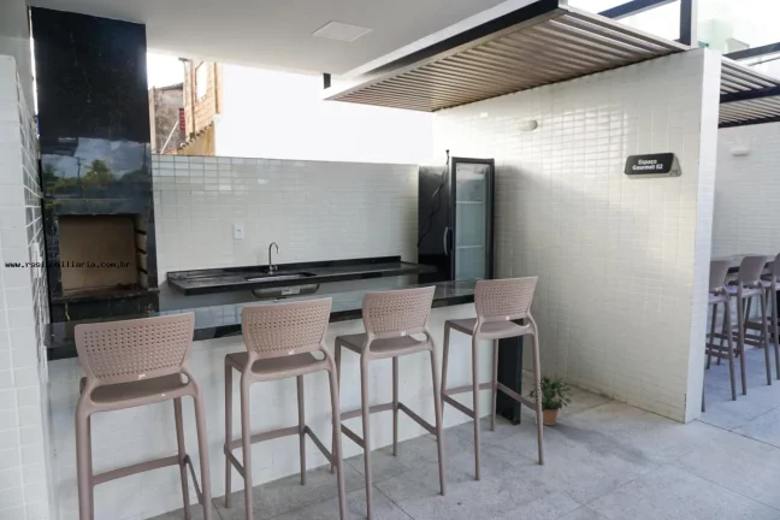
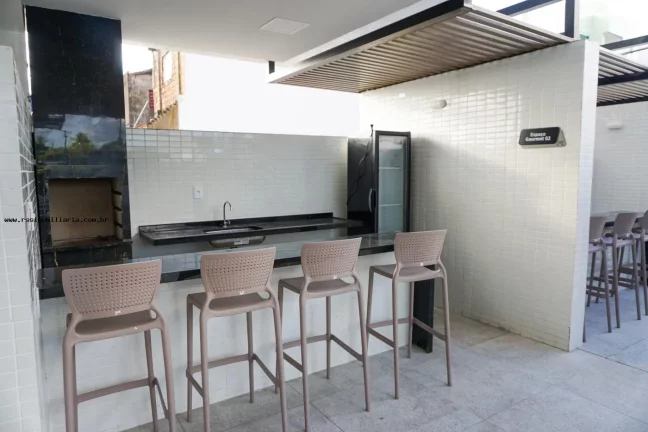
- potted plant [526,374,574,426]
